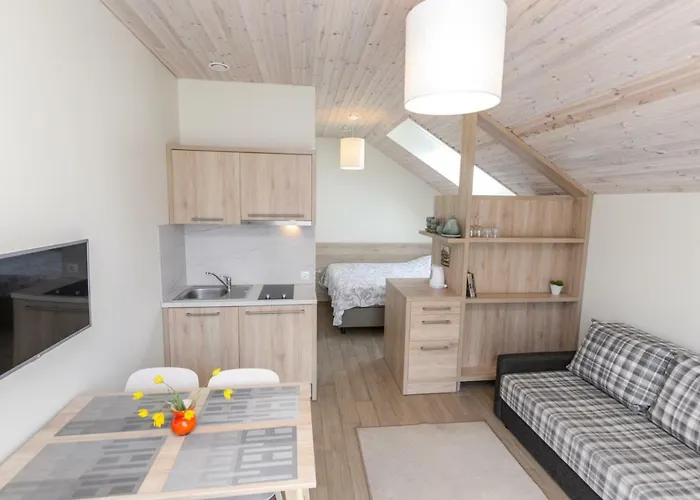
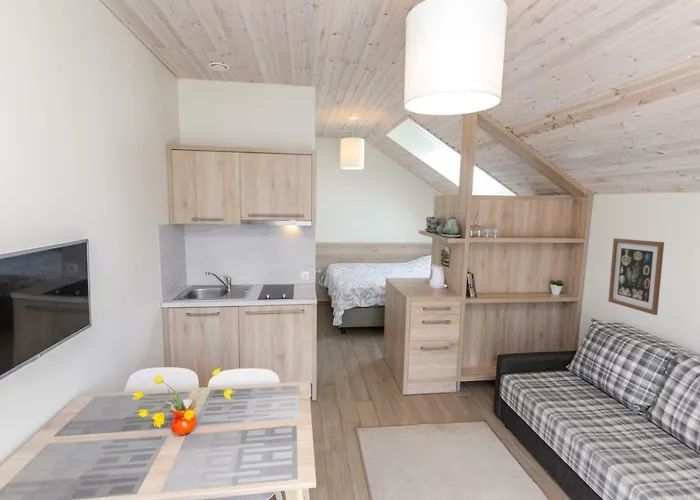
+ wall art [607,237,665,316]
